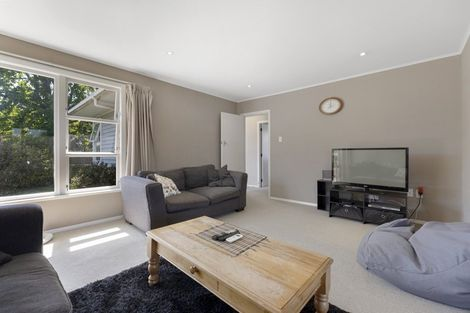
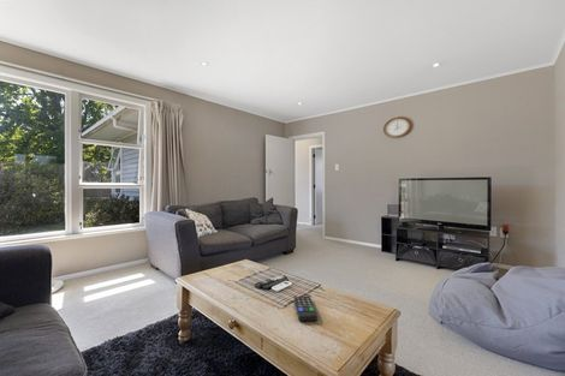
+ remote control [293,294,319,322]
